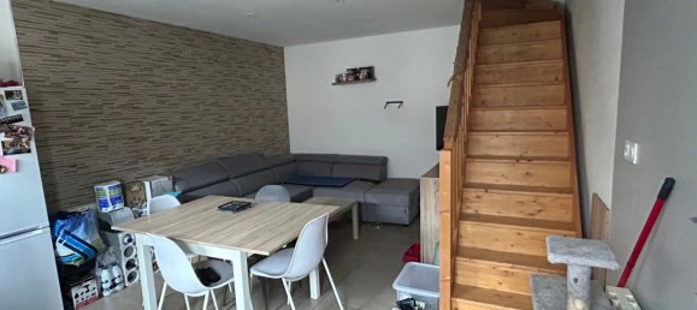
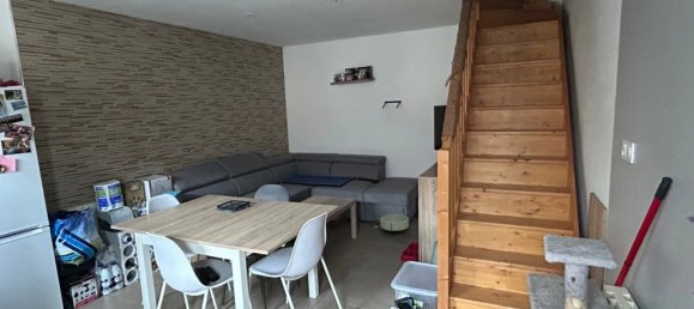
+ planter [379,213,410,238]
